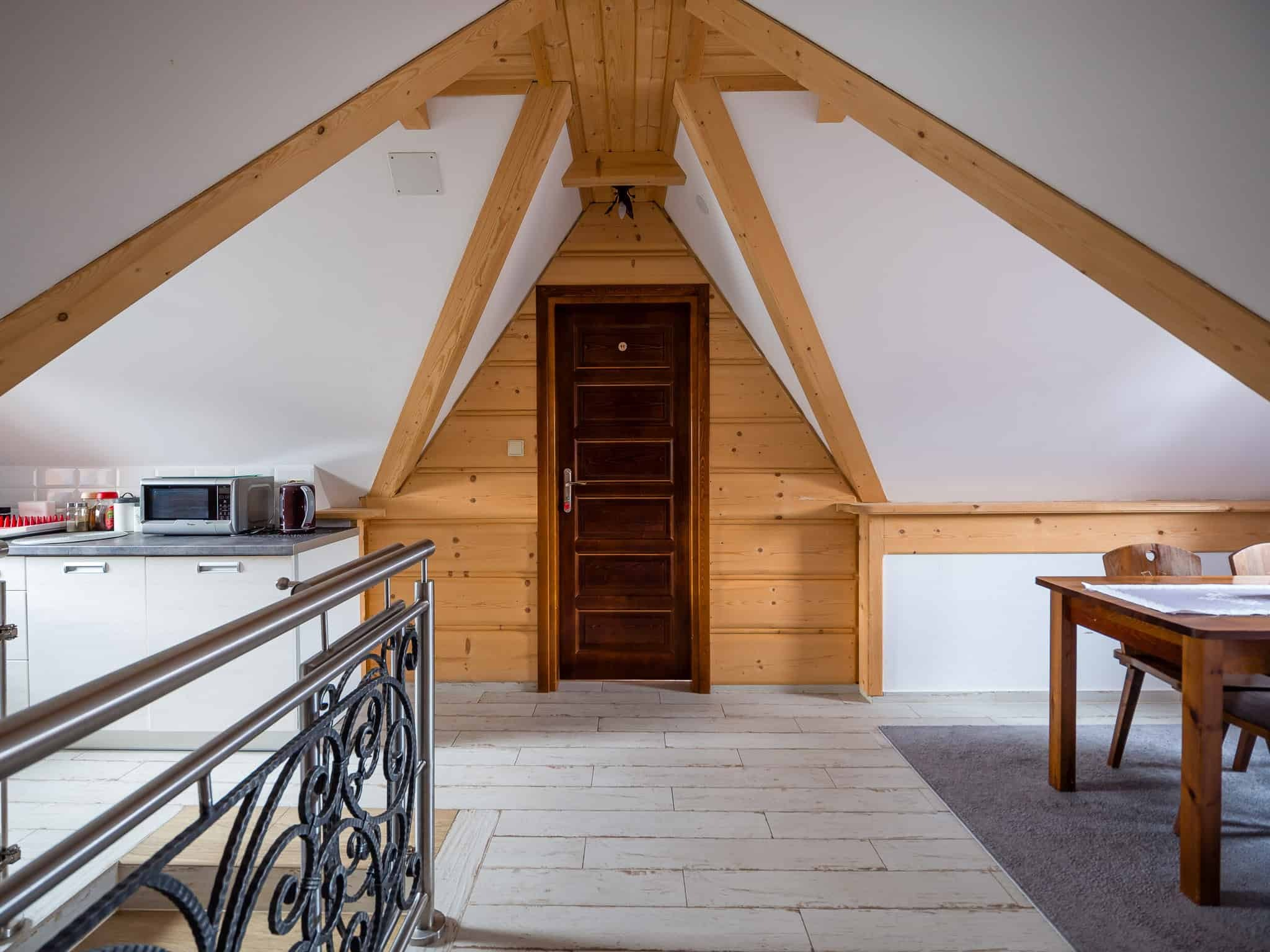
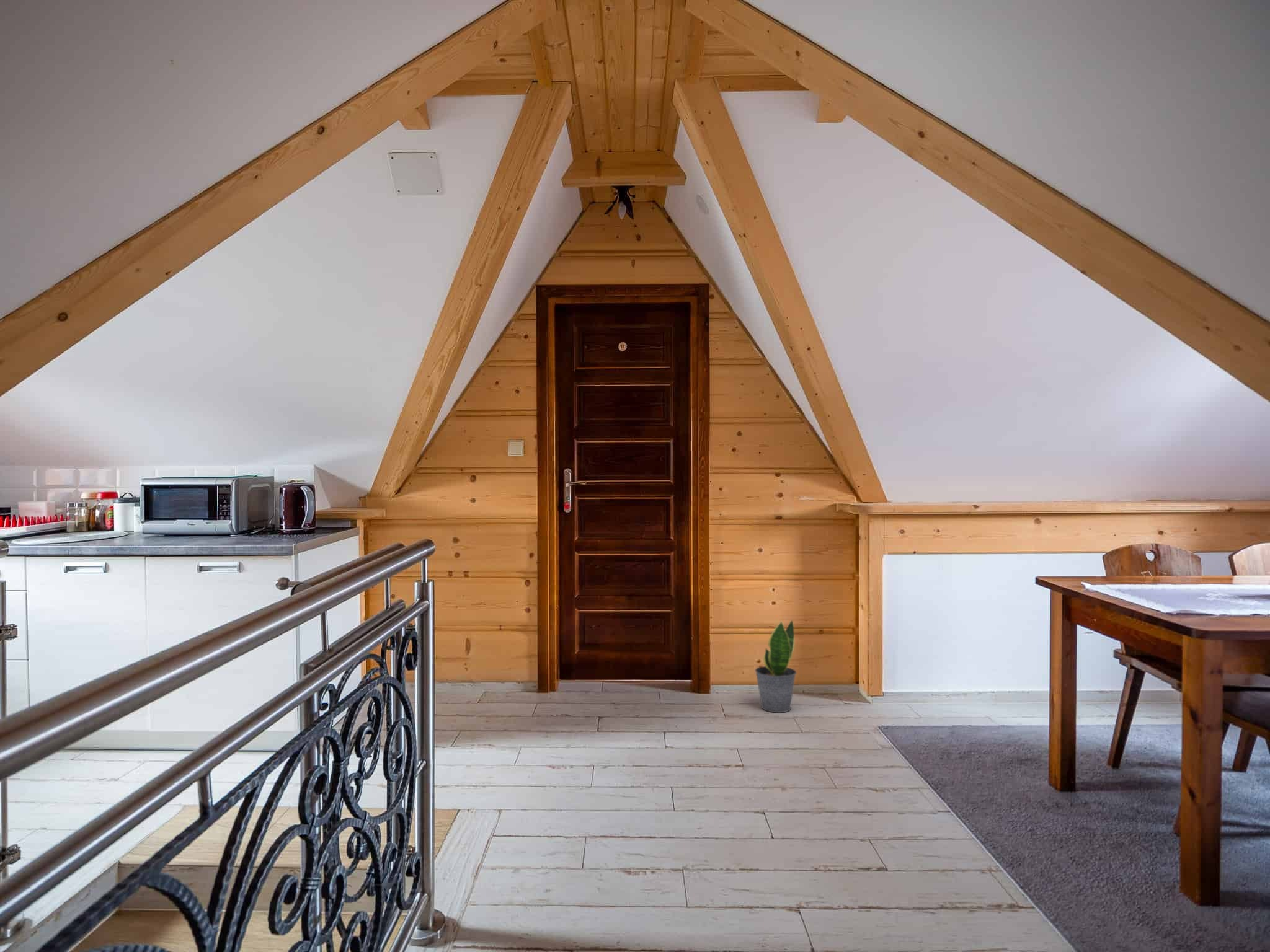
+ potted plant [755,619,797,713]
